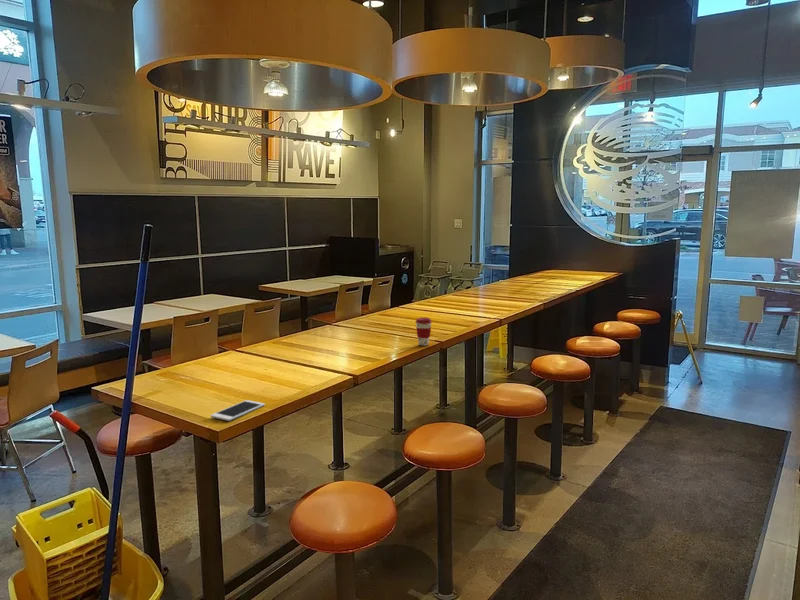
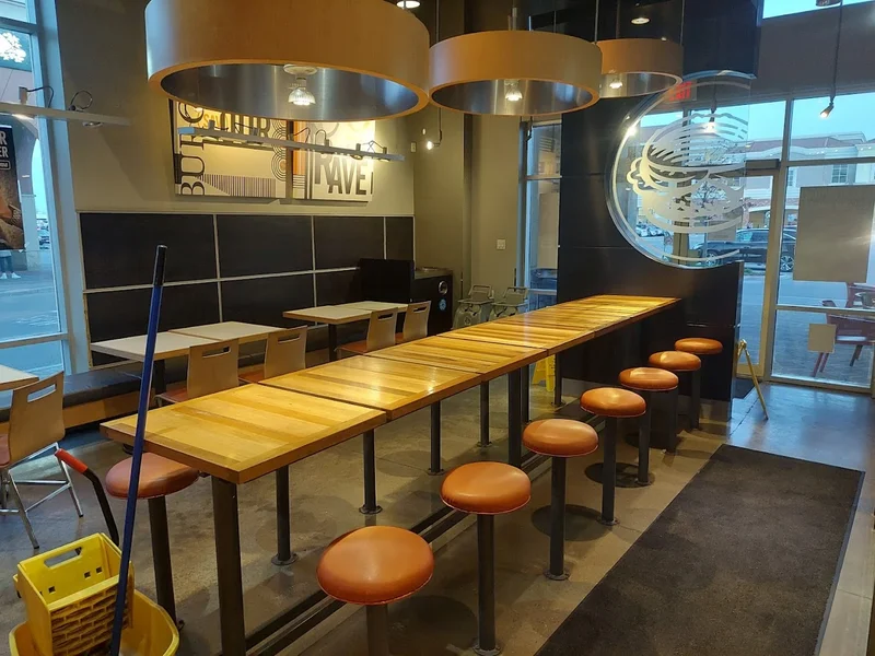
- coffee cup [414,316,433,347]
- cell phone [210,399,266,422]
